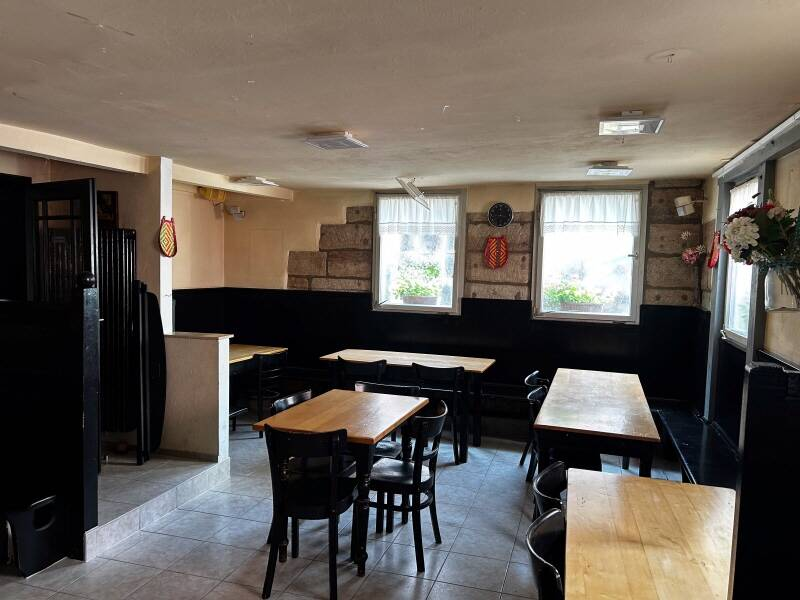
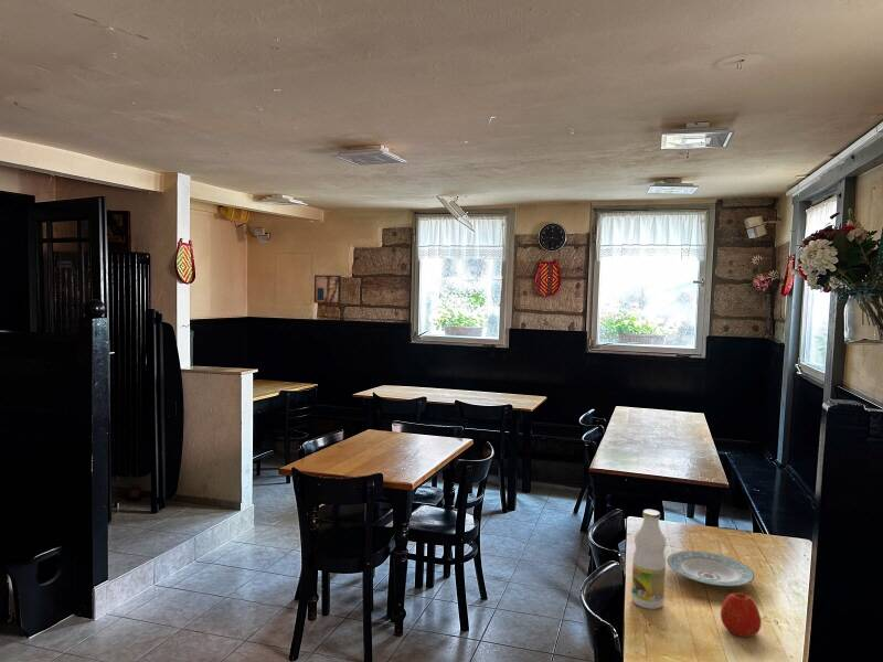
+ plate [666,549,756,587]
+ bottle [630,509,667,610]
+ apple [720,591,763,638]
+ wall art [313,274,342,305]
